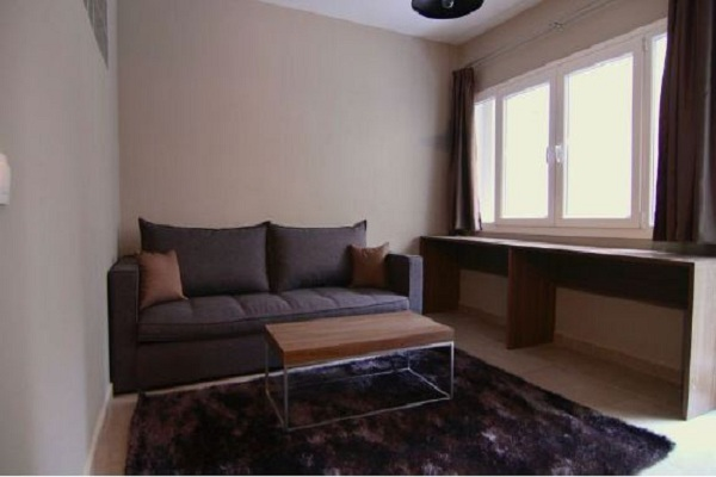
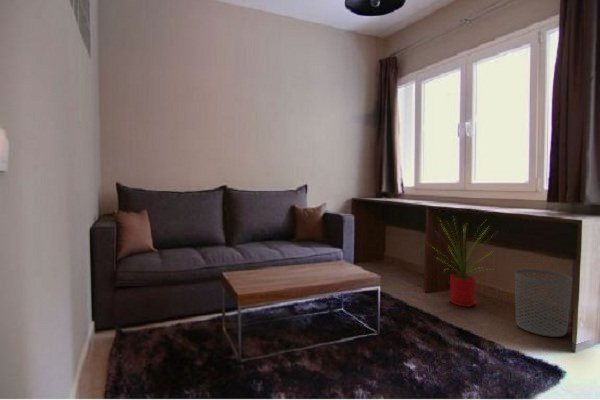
+ house plant [427,216,498,308]
+ waste bin [514,268,573,338]
